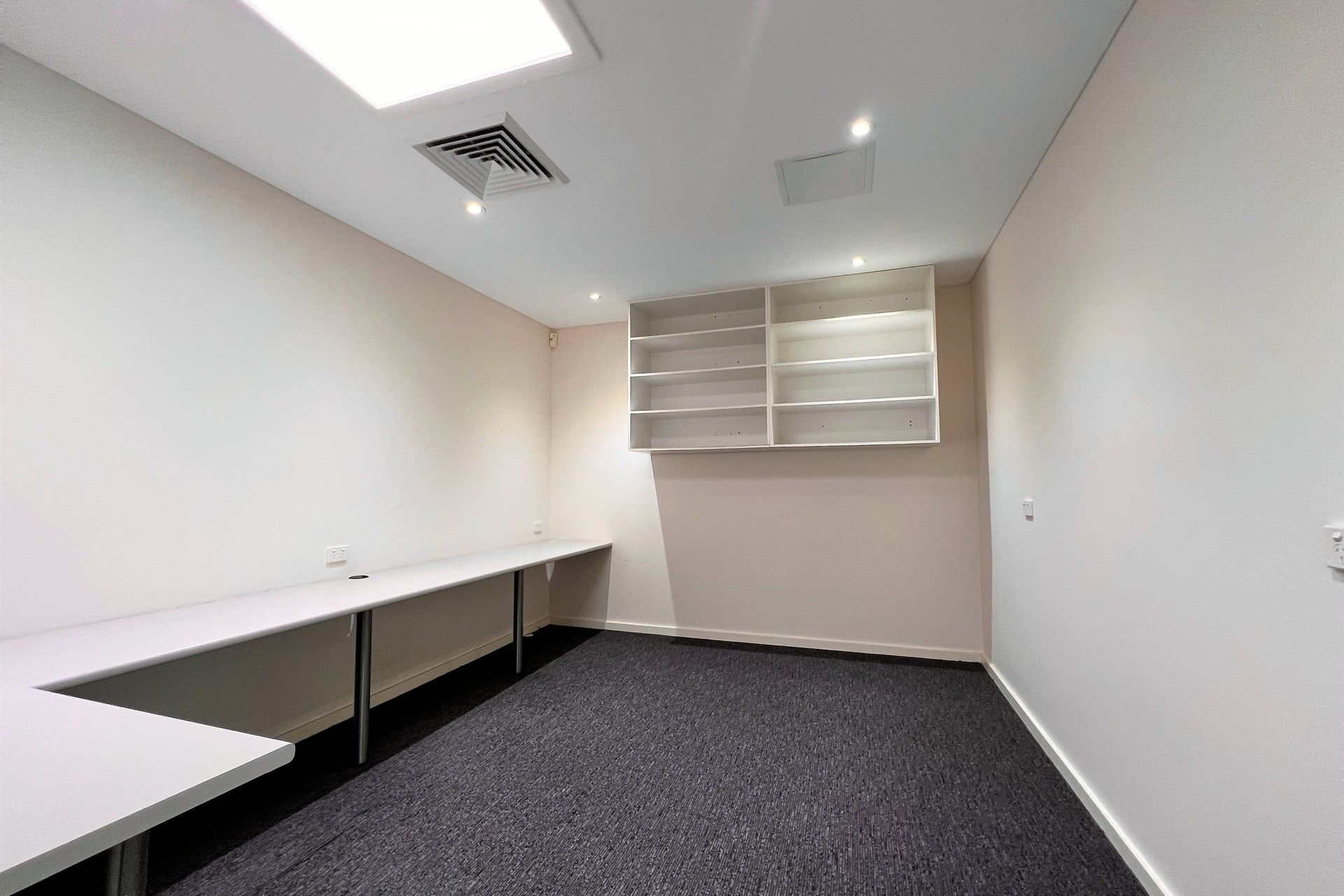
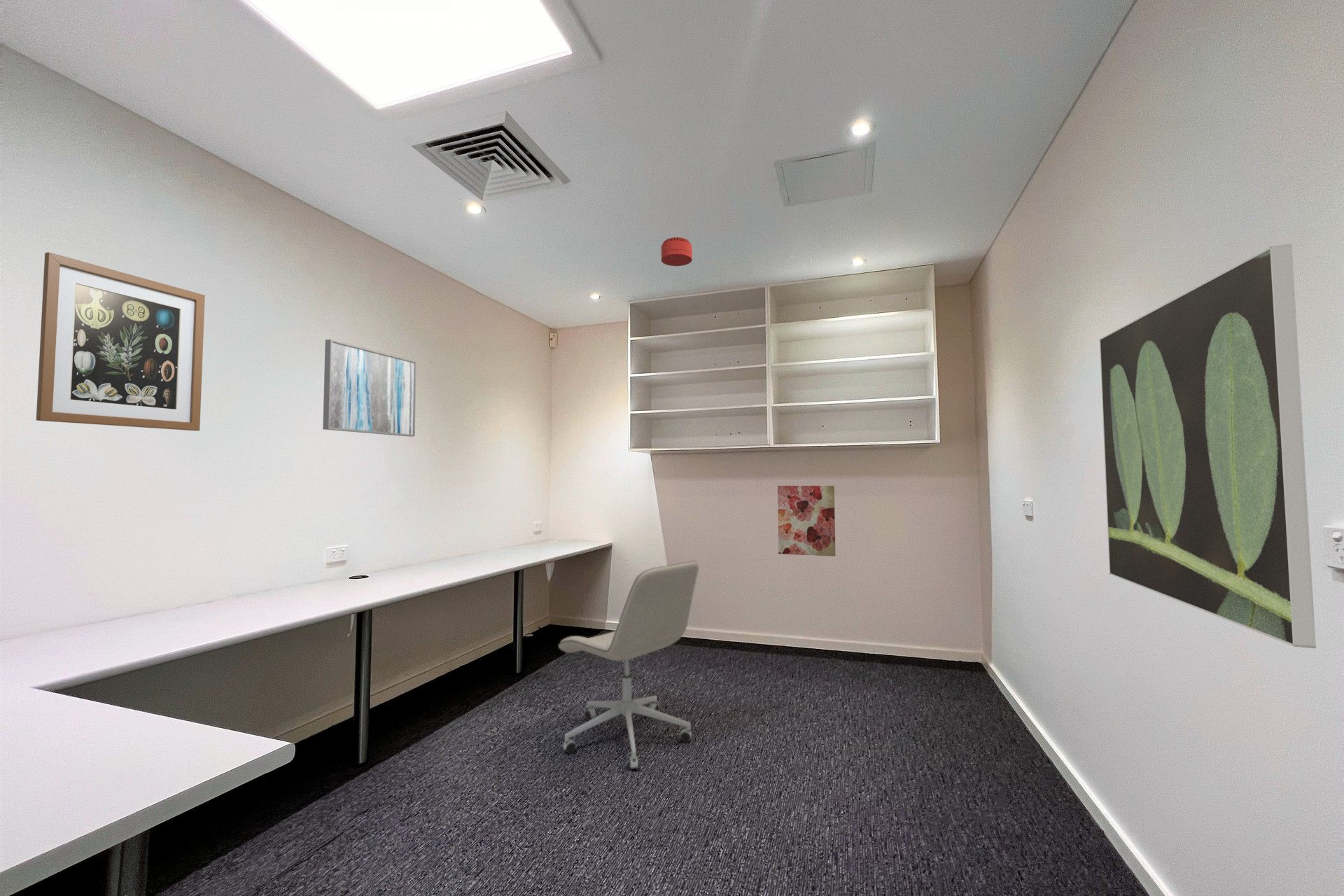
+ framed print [1099,244,1317,649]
+ smoke detector [661,237,693,267]
+ office chair [557,561,699,771]
+ wall art [36,251,206,431]
+ wall art [322,339,417,437]
+ wall art [777,485,837,557]
